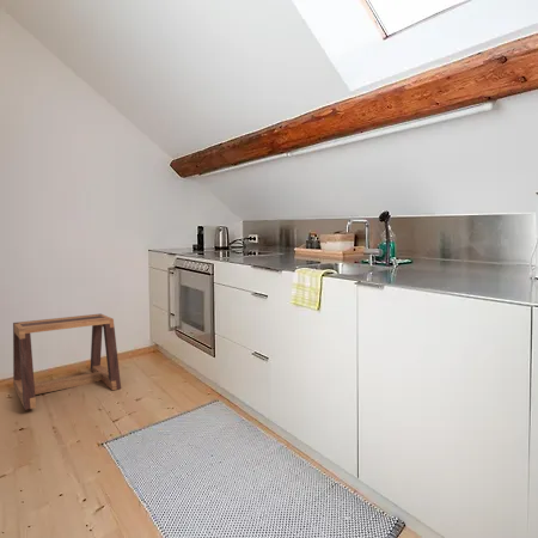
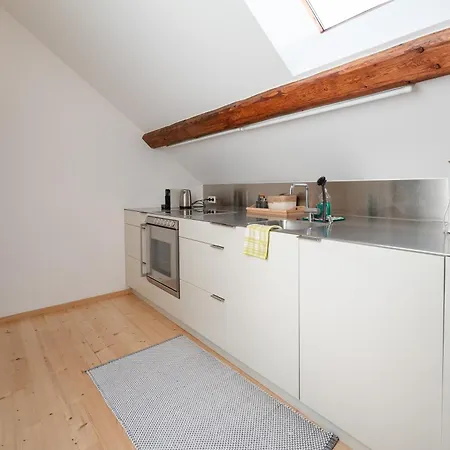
- stool [12,313,122,411]
